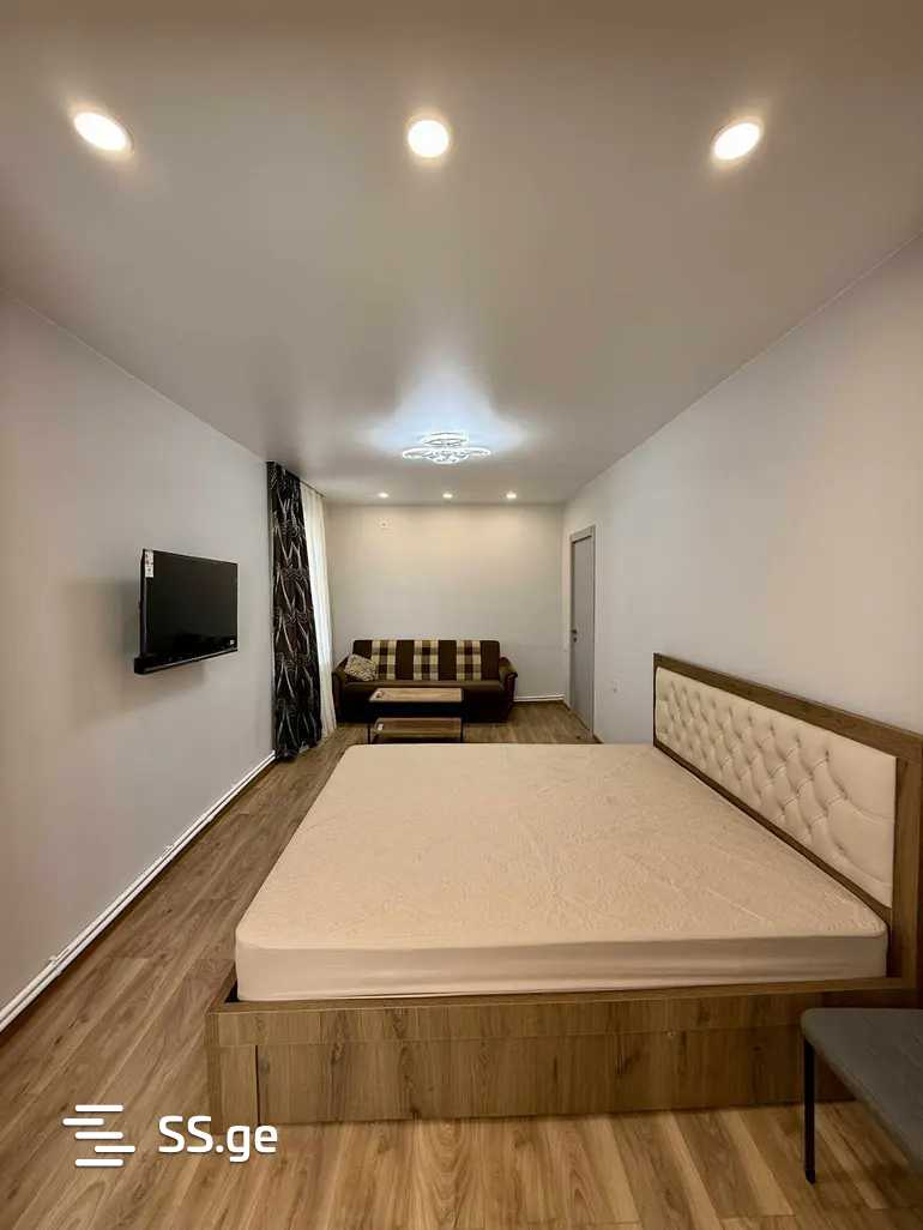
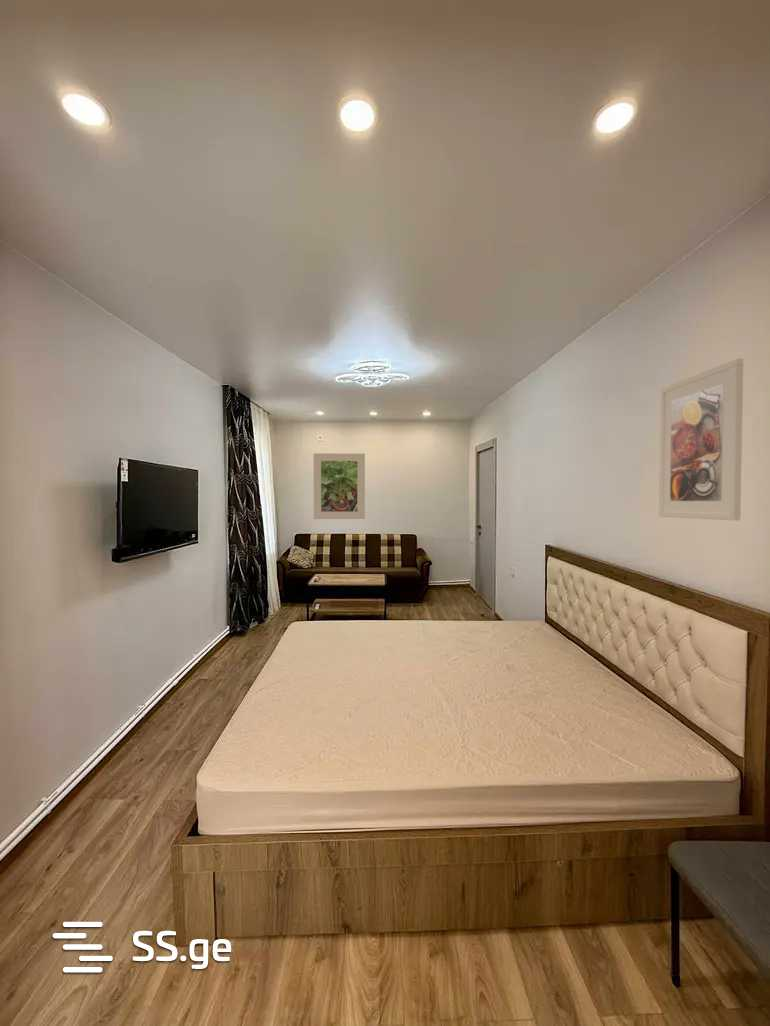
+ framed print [313,452,366,520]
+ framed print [658,358,744,521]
